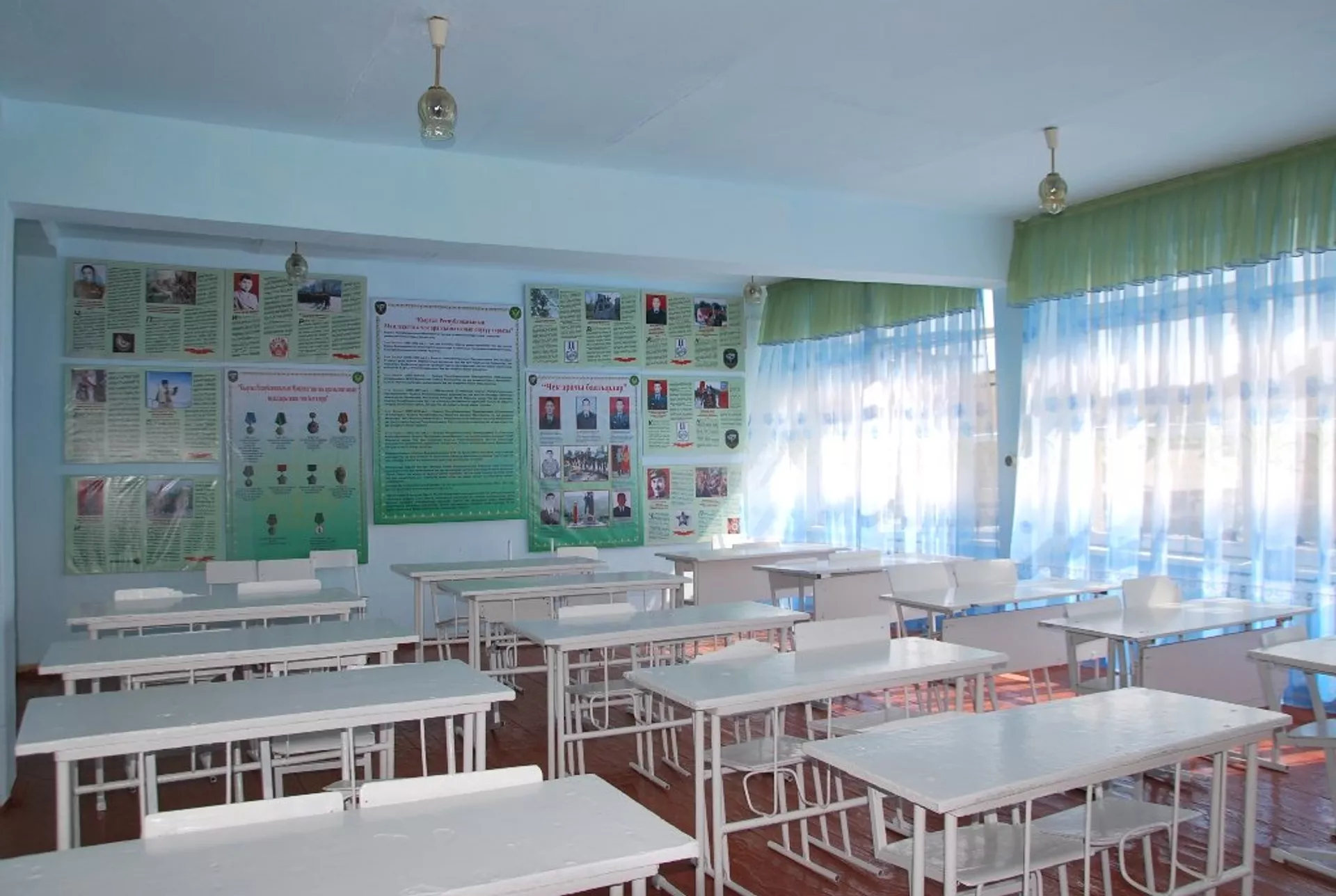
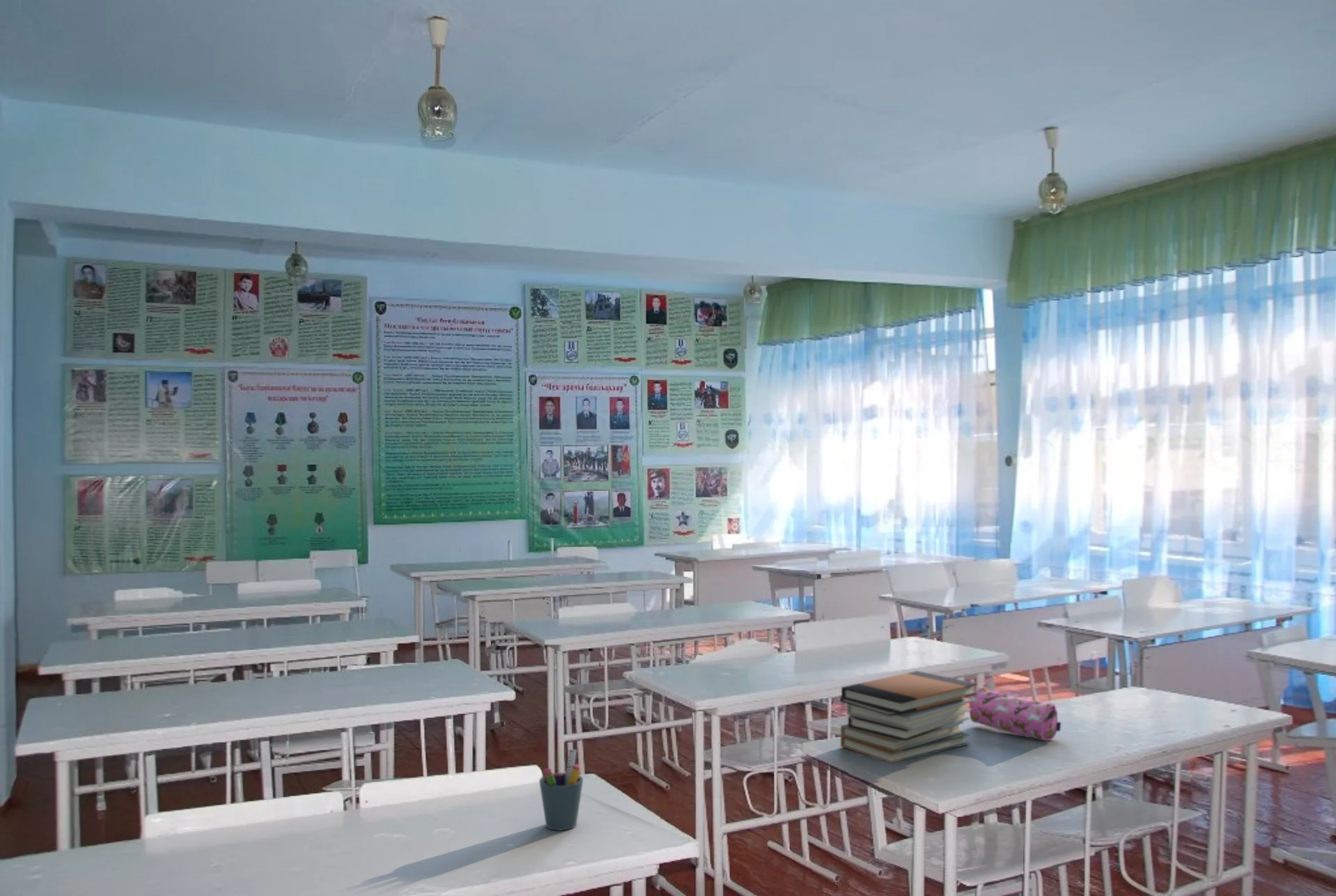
+ book stack [839,670,978,764]
+ pencil case [969,687,1062,742]
+ pen holder [539,749,584,831]
